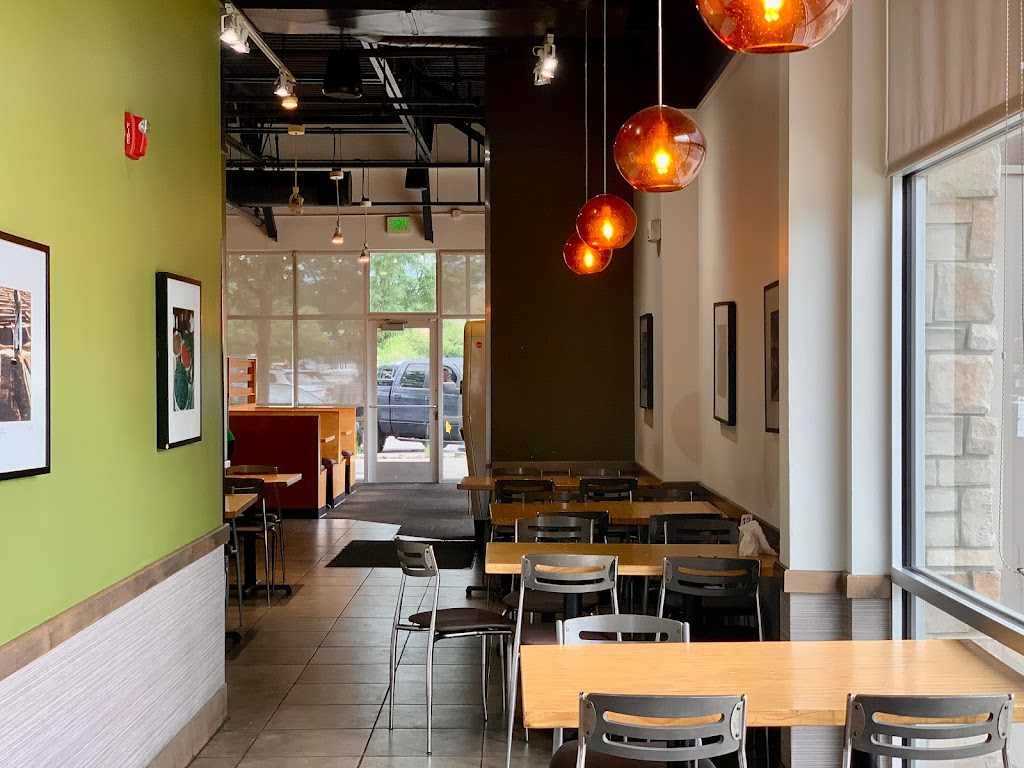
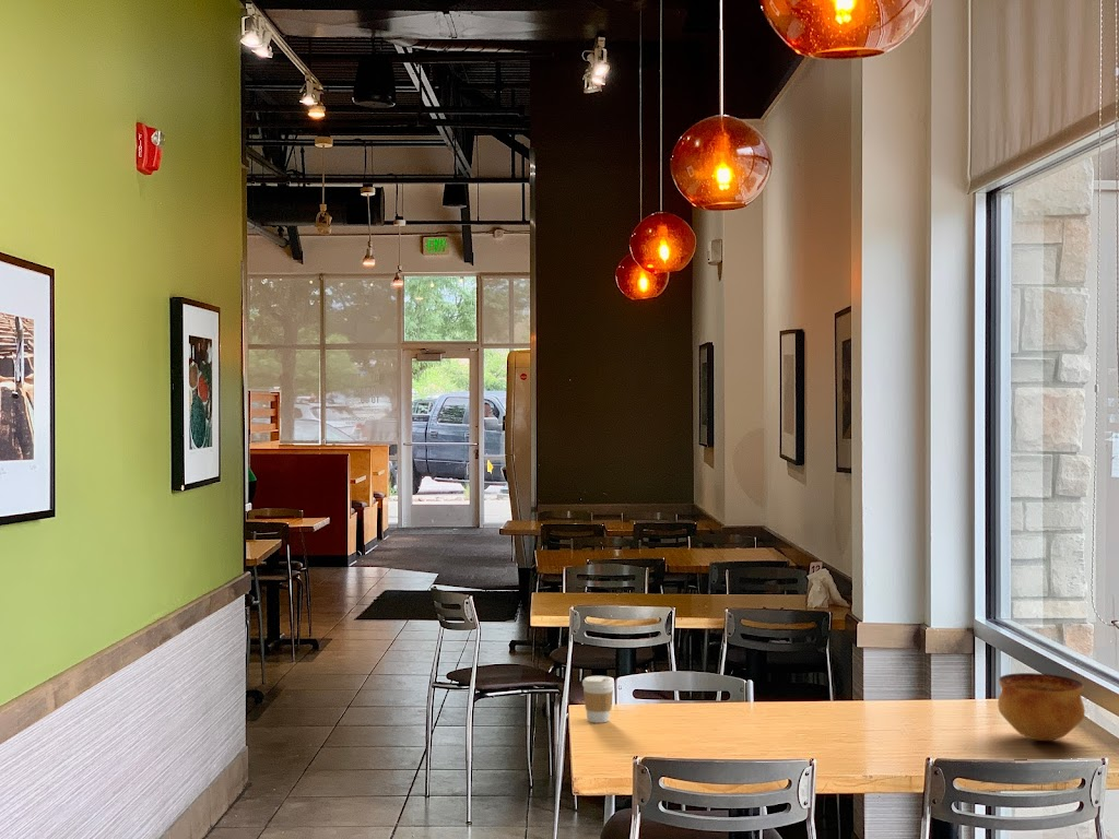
+ coffee cup [581,675,615,724]
+ bowl [997,672,1086,742]
